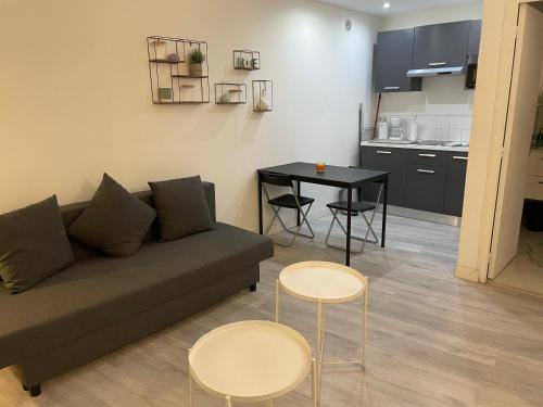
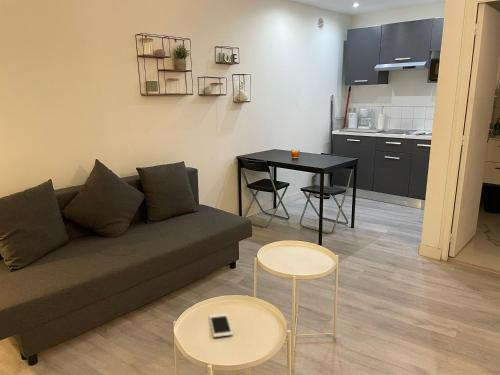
+ cell phone [208,312,234,338]
